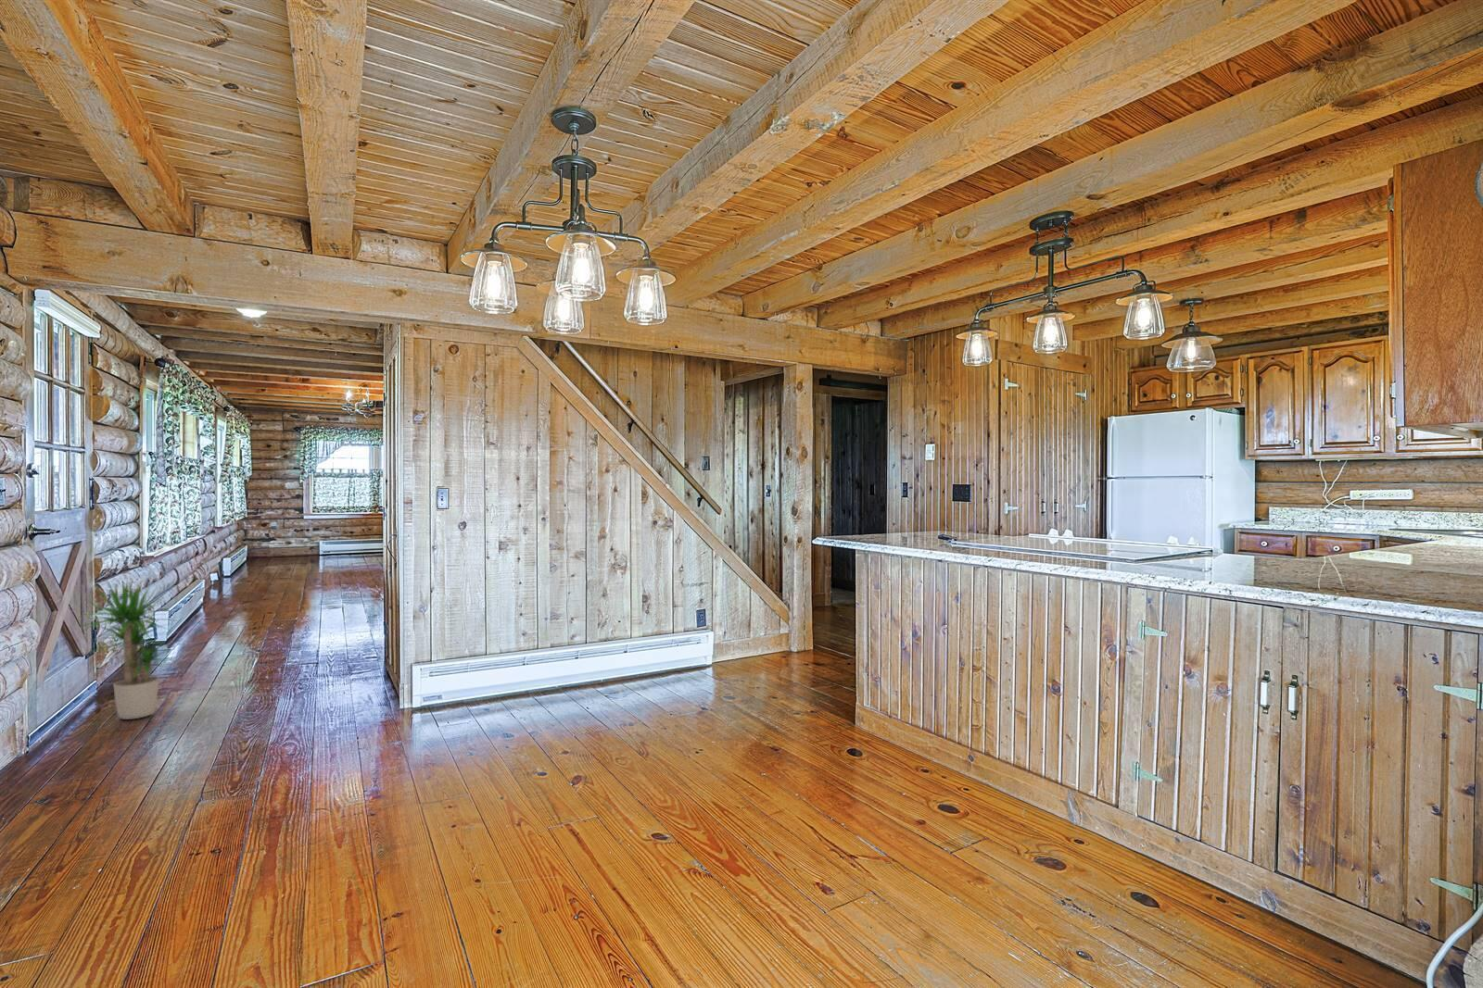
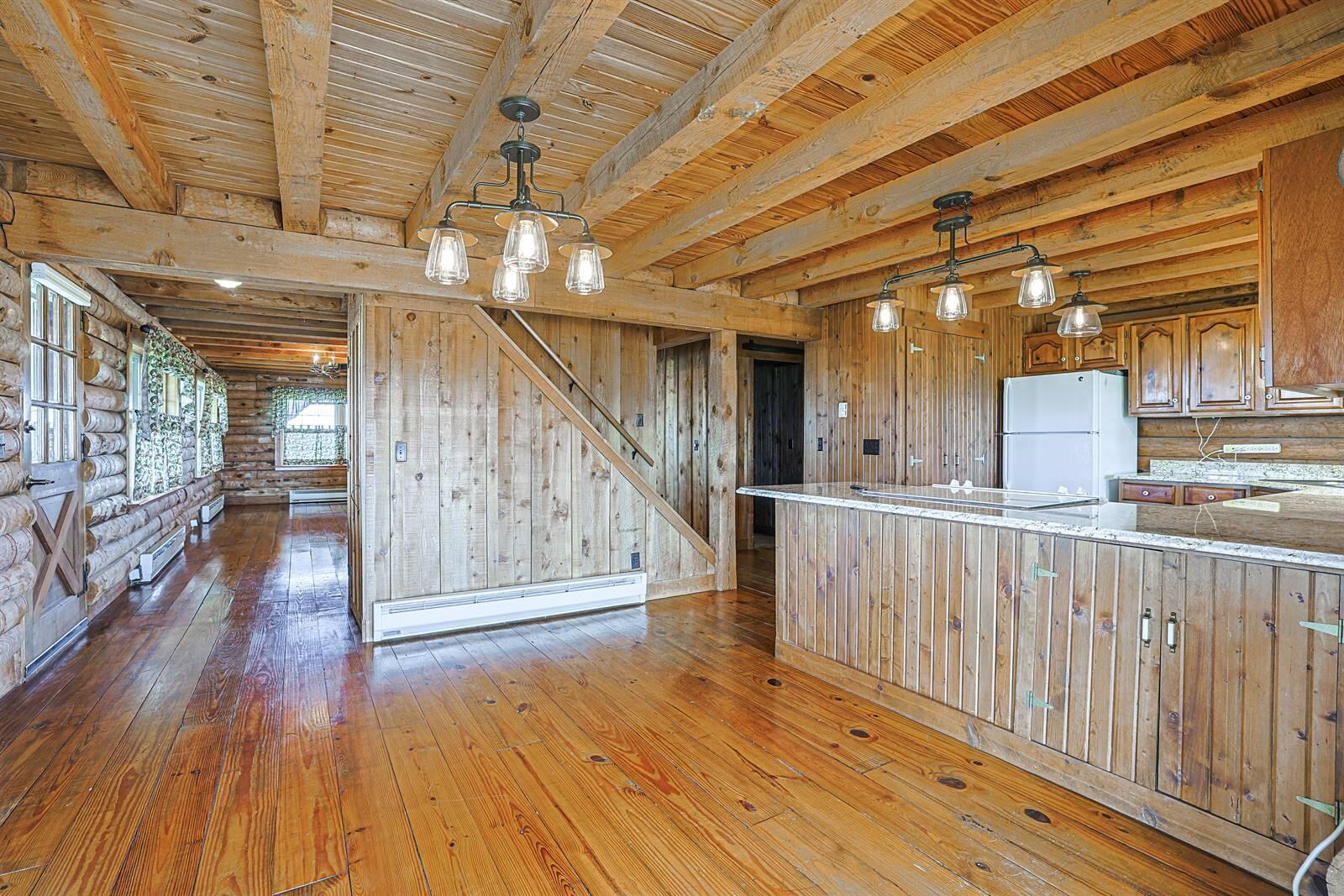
- potted plant [71,580,180,720]
